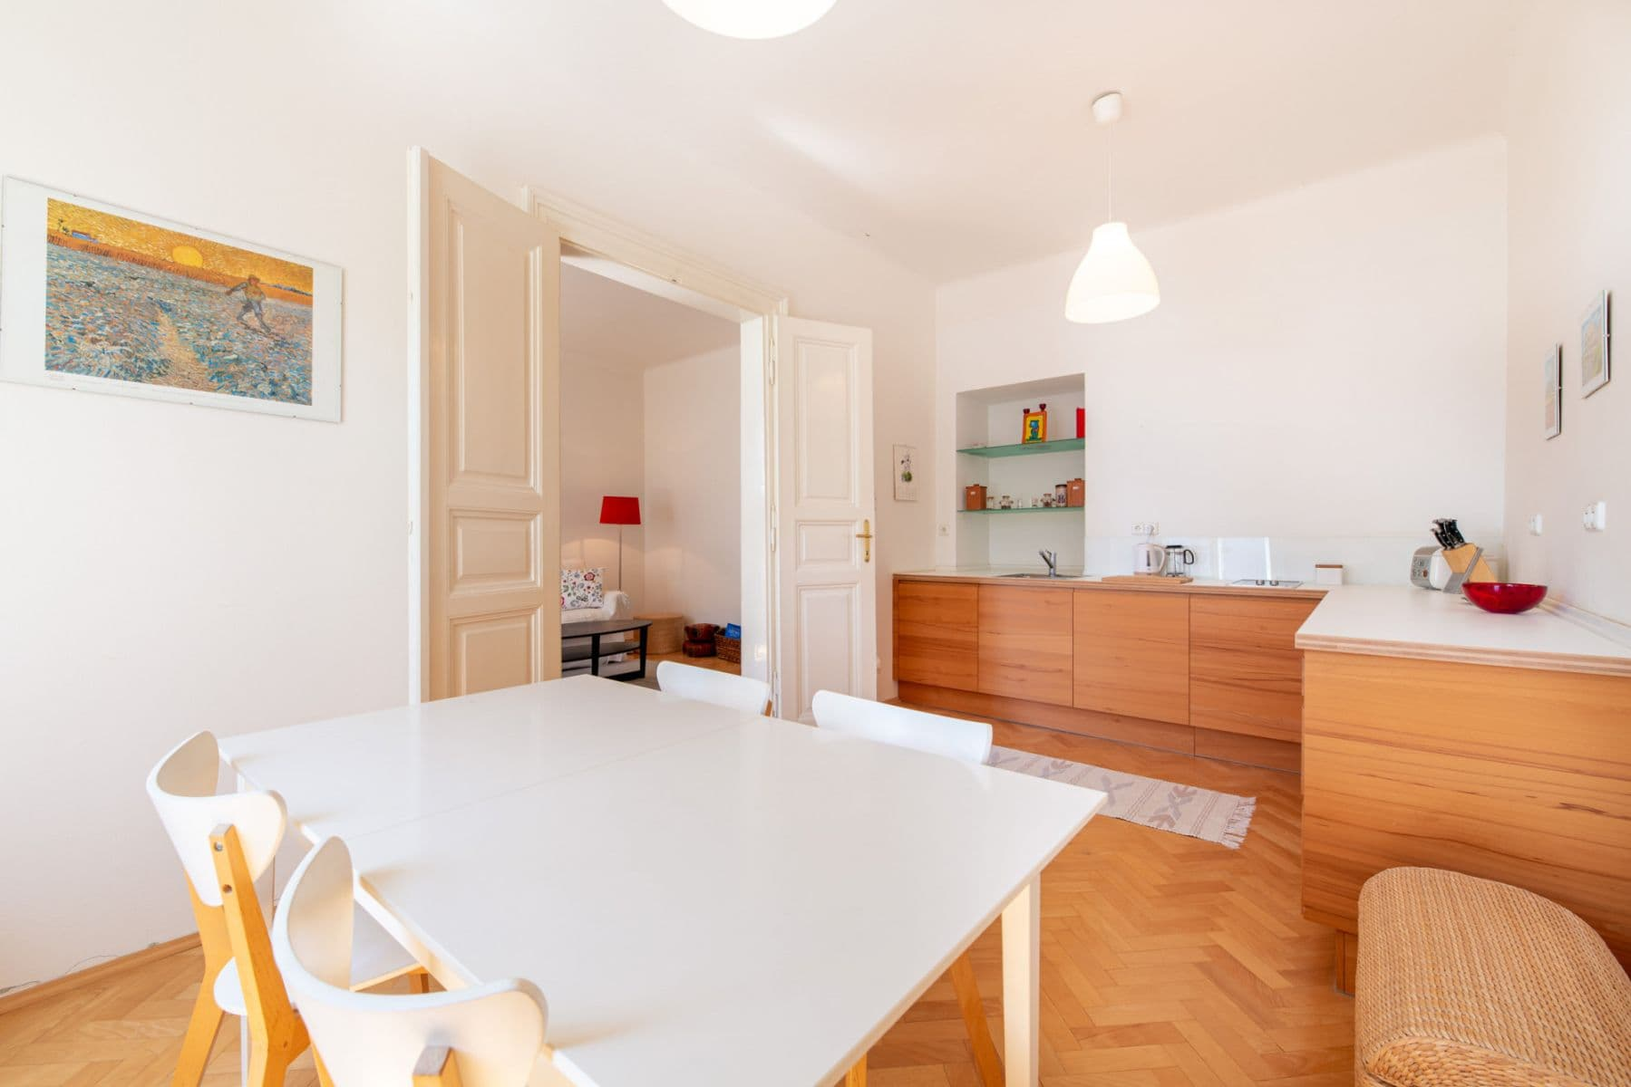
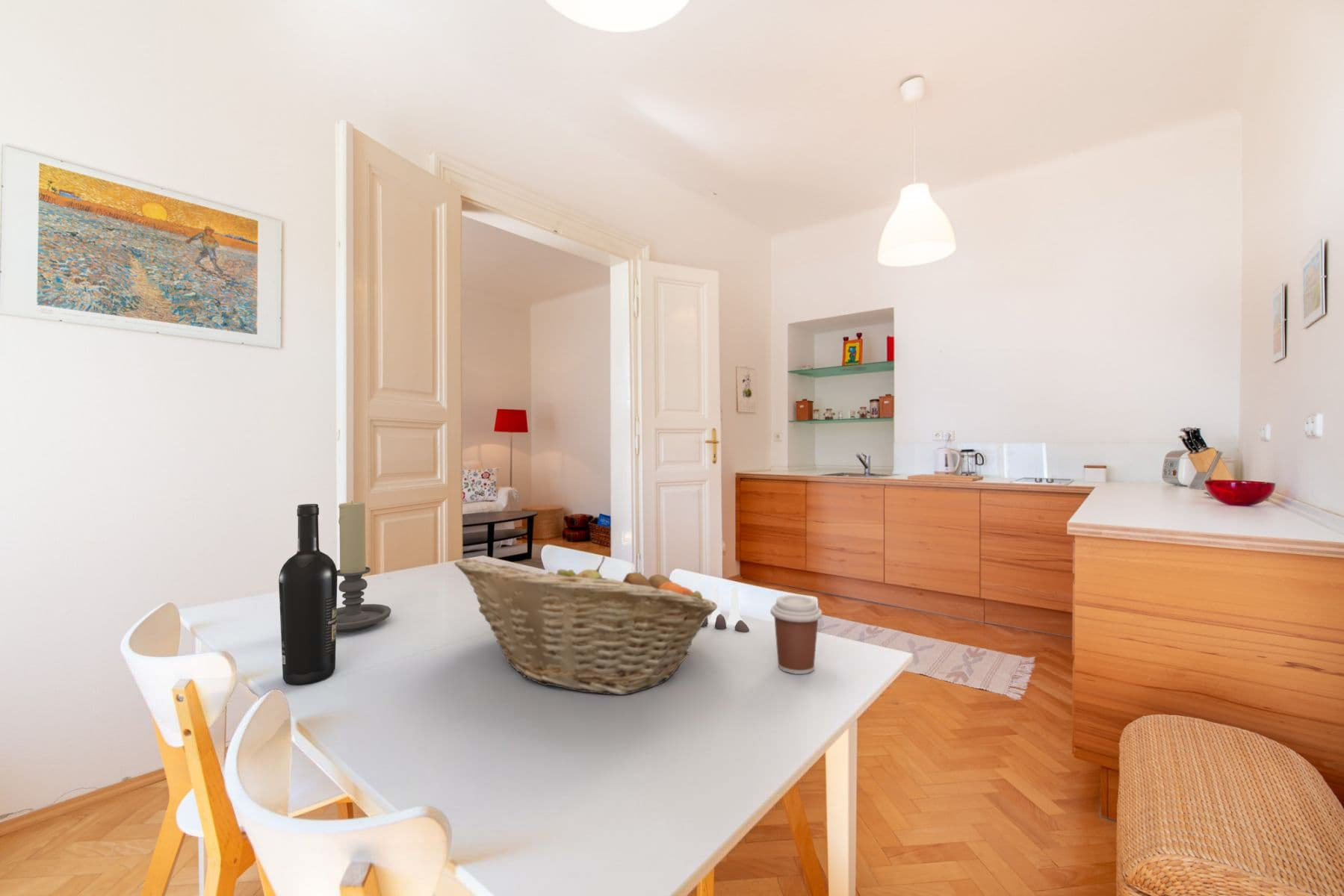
+ candle holder [336,500,391,632]
+ coffee cup [769,594,823,675]
+ salt and pepper shaker set [701,586,750,632]
+ wine bottle [278,503,338,685]
+ fruit basket [453,556,717,695]
